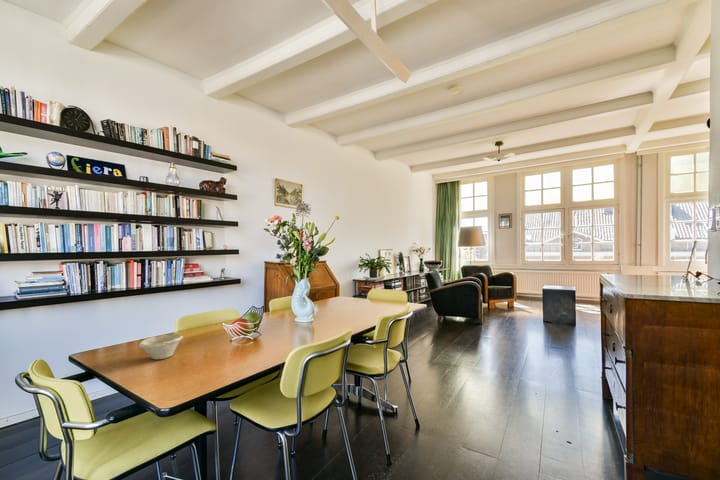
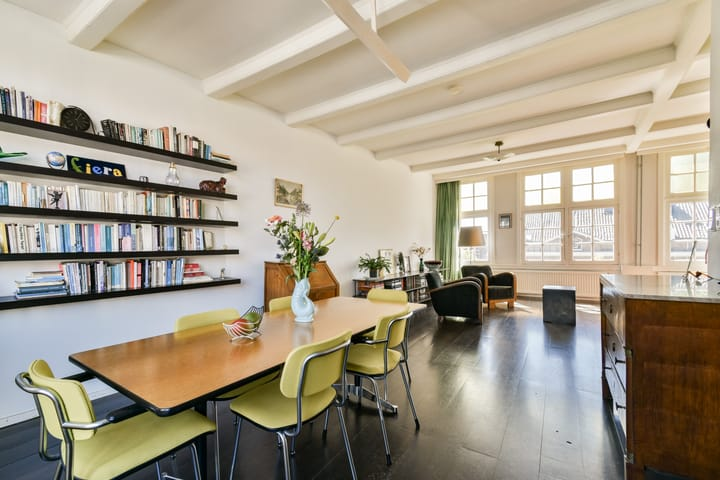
- bowl [138,333,184,360]
